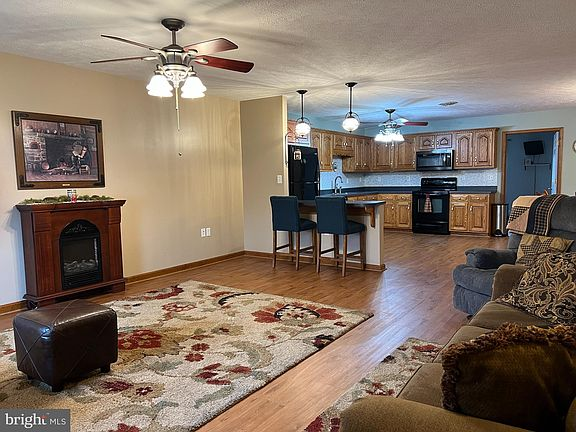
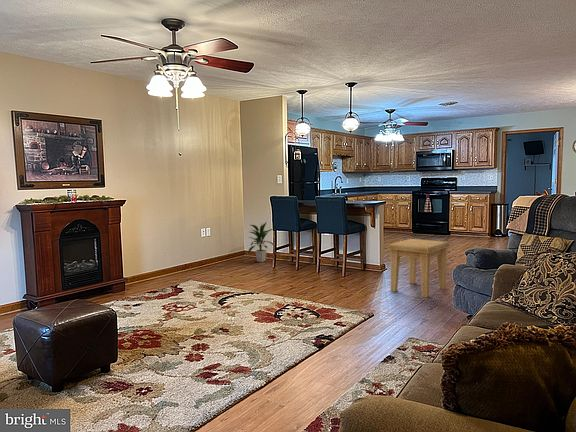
+ side table [387,238,450,298]
+ indoor plant [247,221,274,263]
